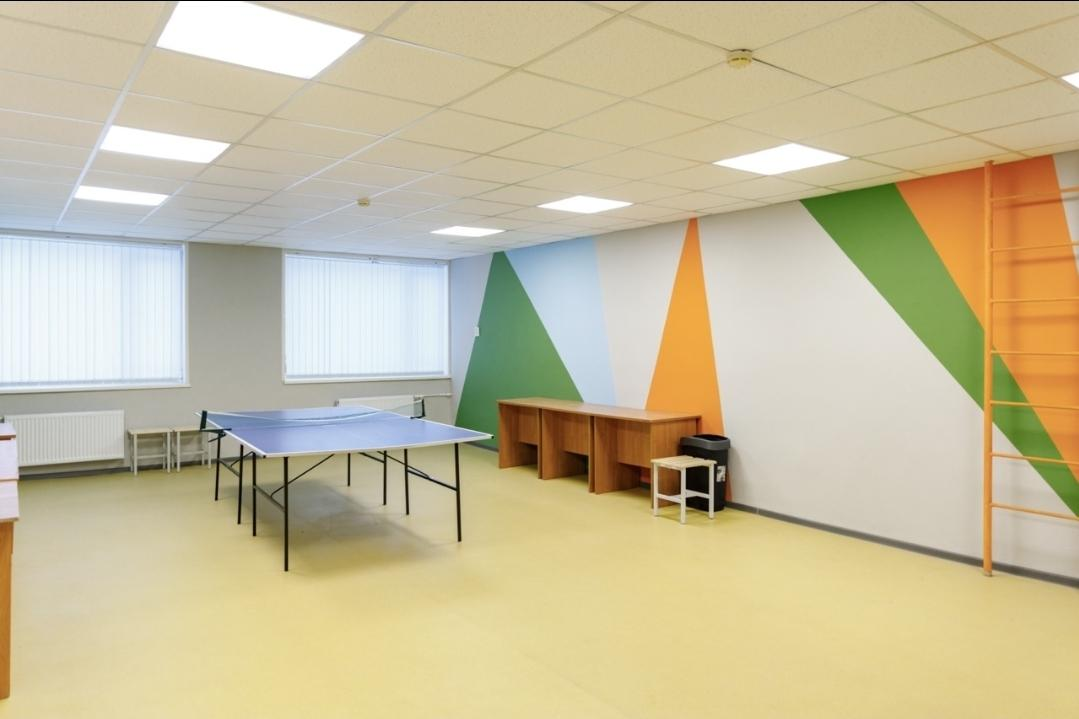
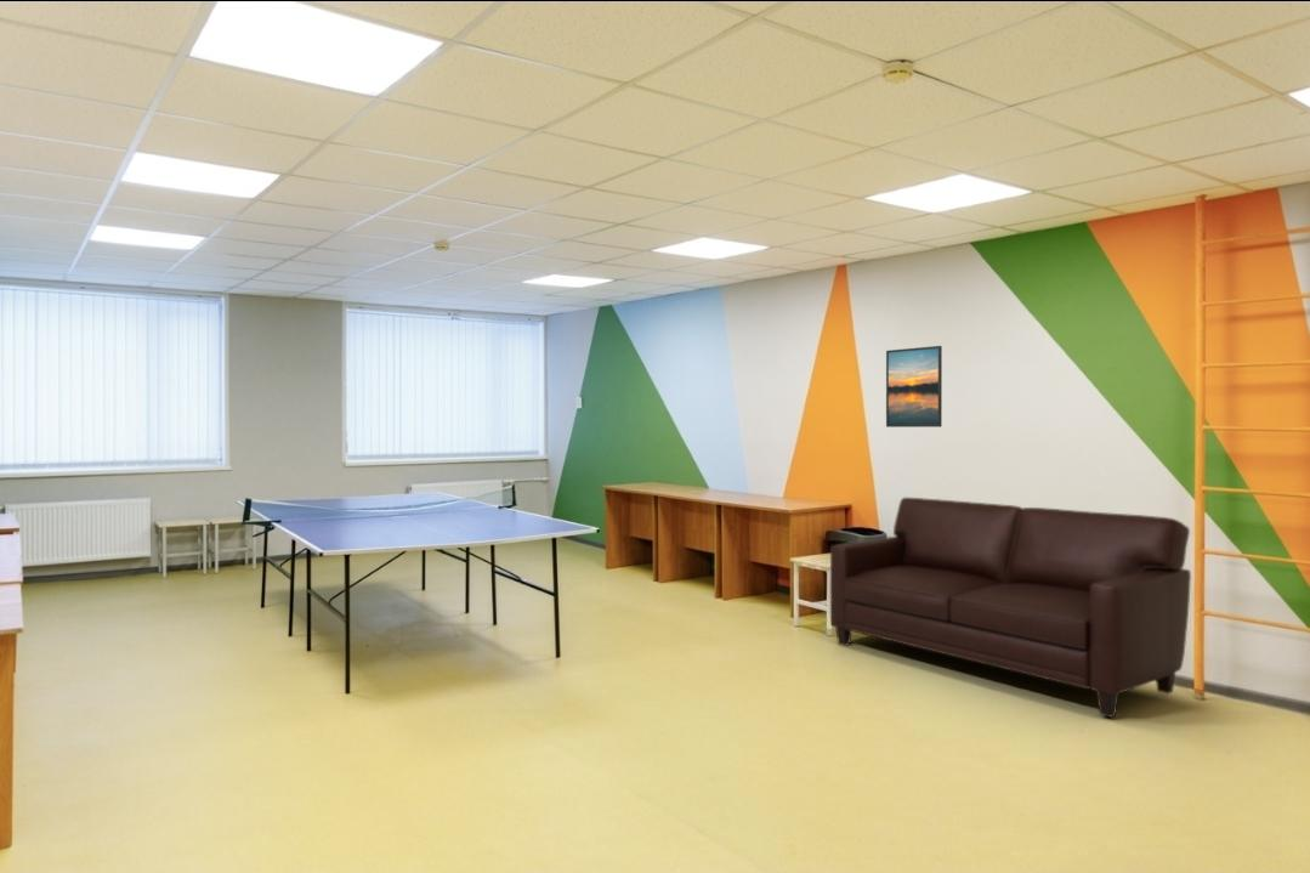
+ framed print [885,345,943,429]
+ sofa [829,497,1192,719]
